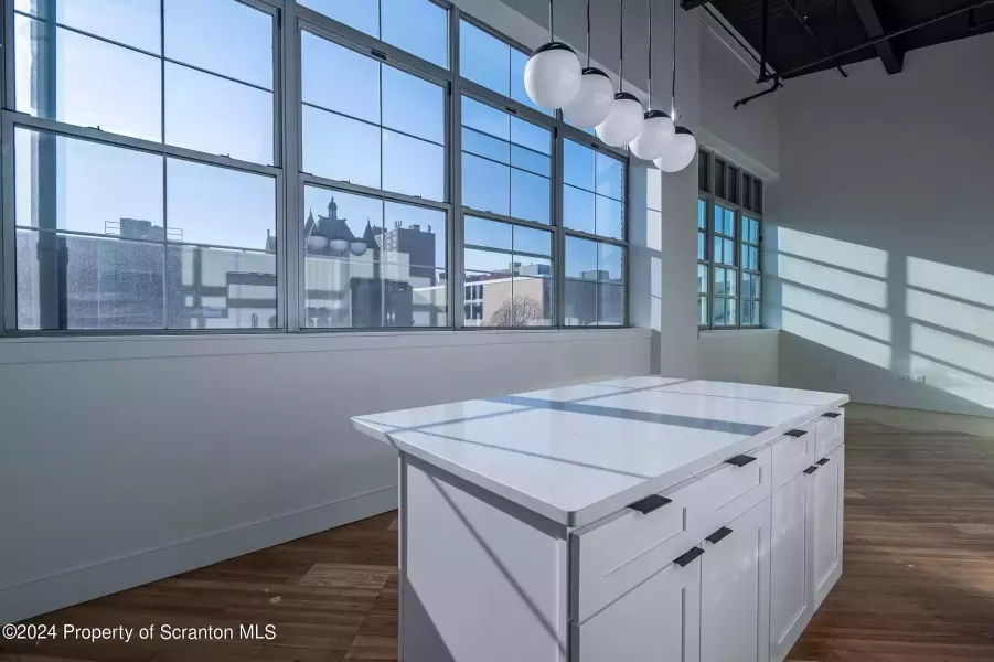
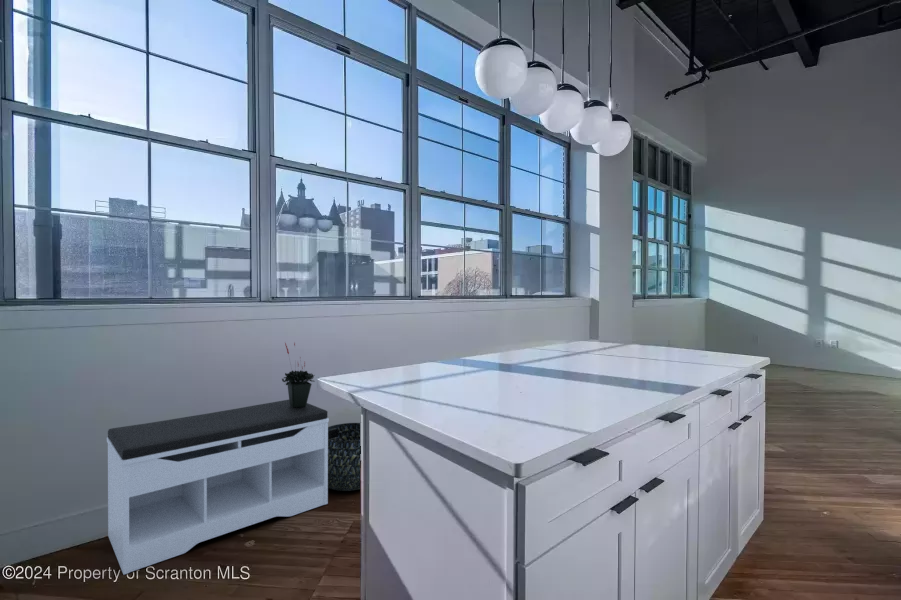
+ potted plant [281,341,316,407]
+ basket [328,422,361,492]
+ bench [106,399,330,576]
